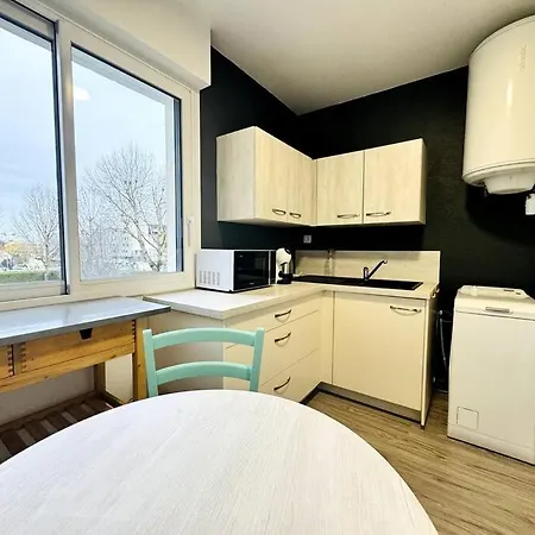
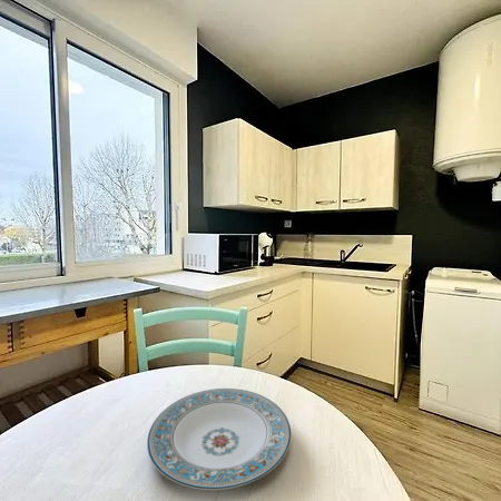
+ plate [146,387,292,491]
